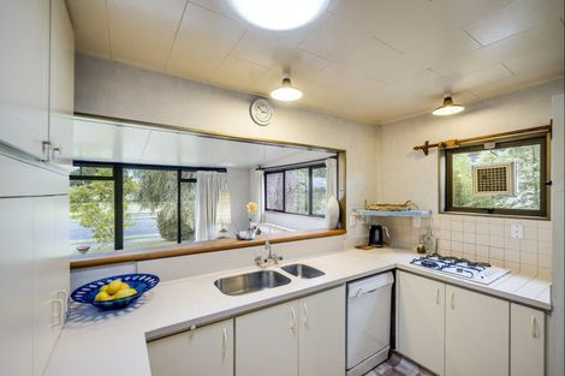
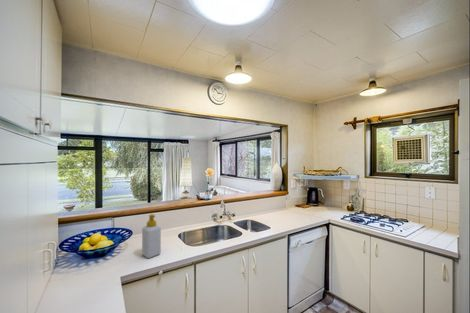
+ soap bottle [141,213,162,259]
